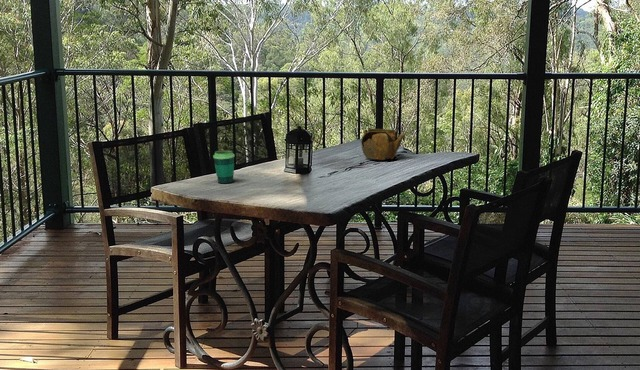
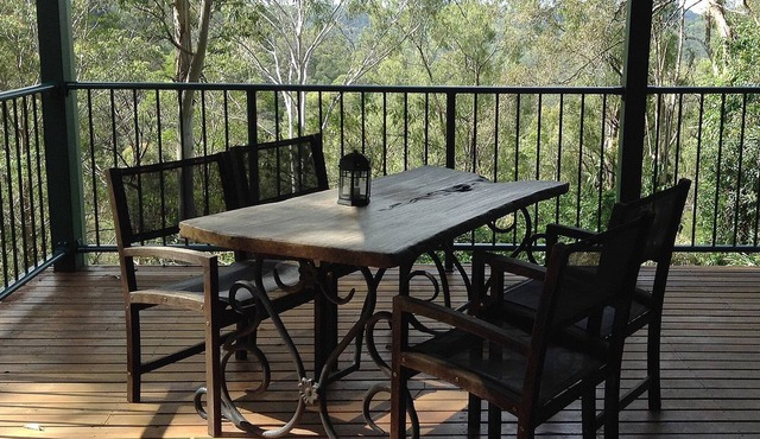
- cup [212,150,235,184]
- teapot [360,128,407,161]
